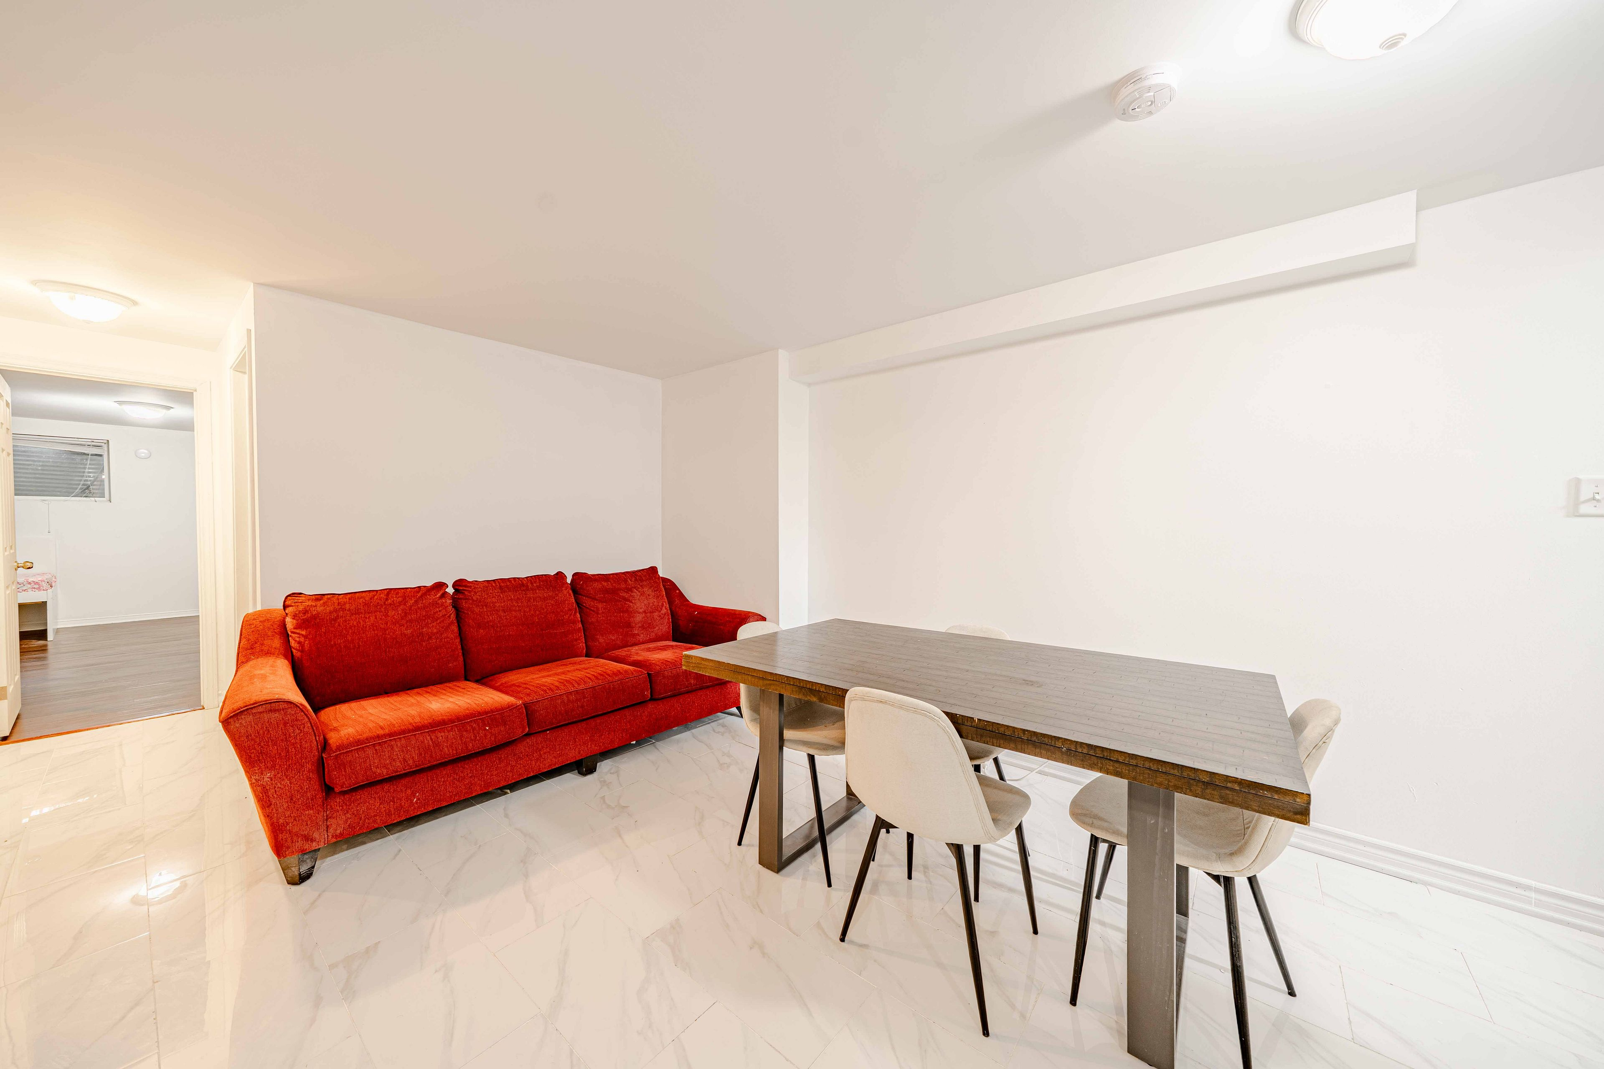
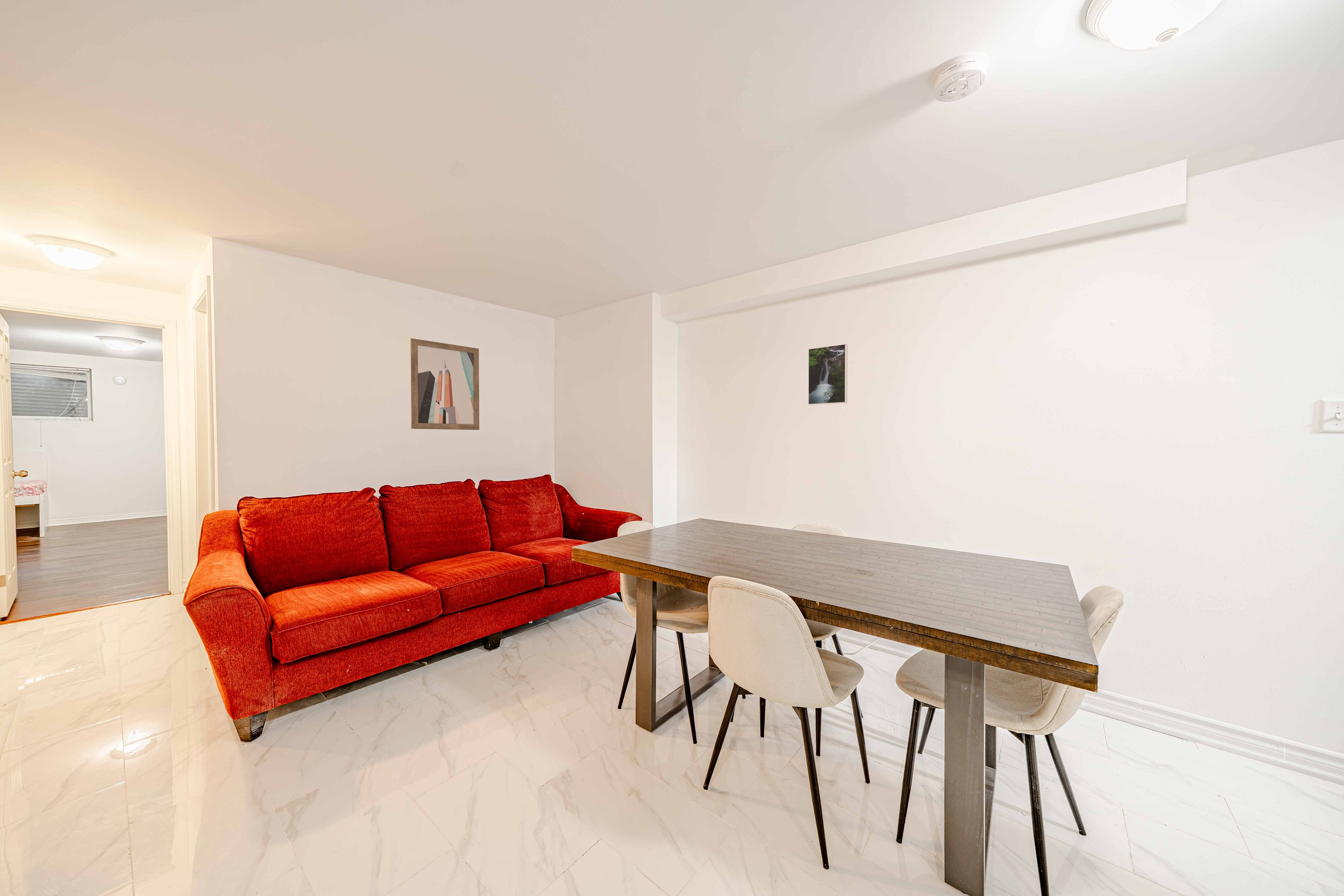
+ wall art [410,338,479,430]
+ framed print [808,343,848,405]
